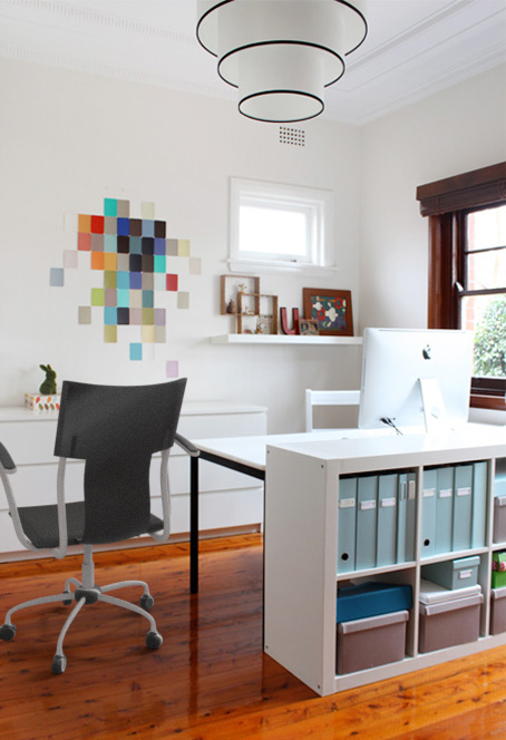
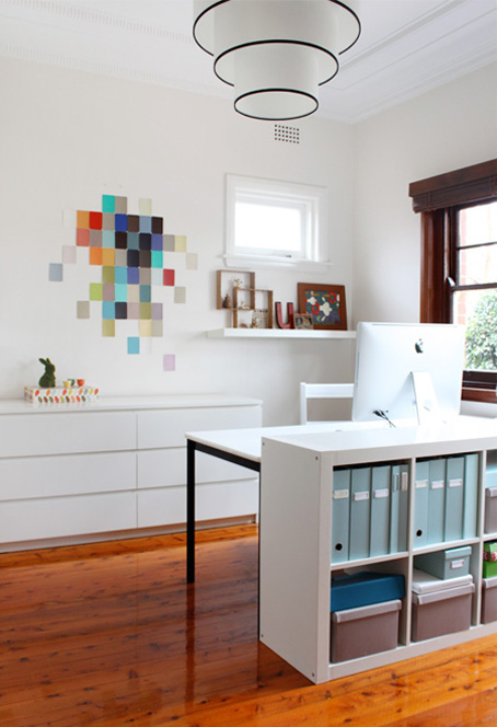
- office chair [0,377,201,675]
